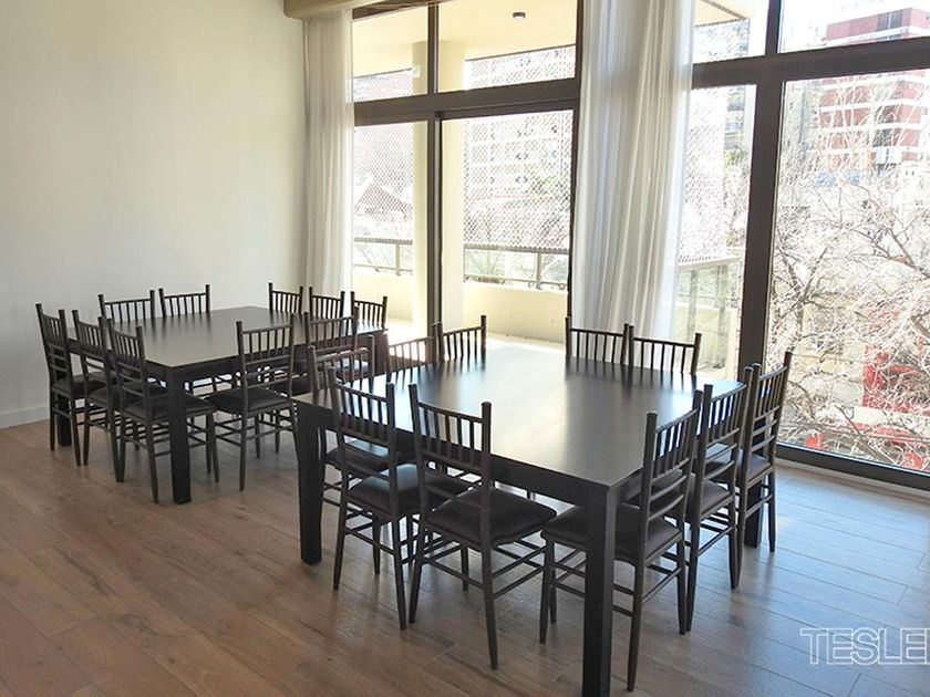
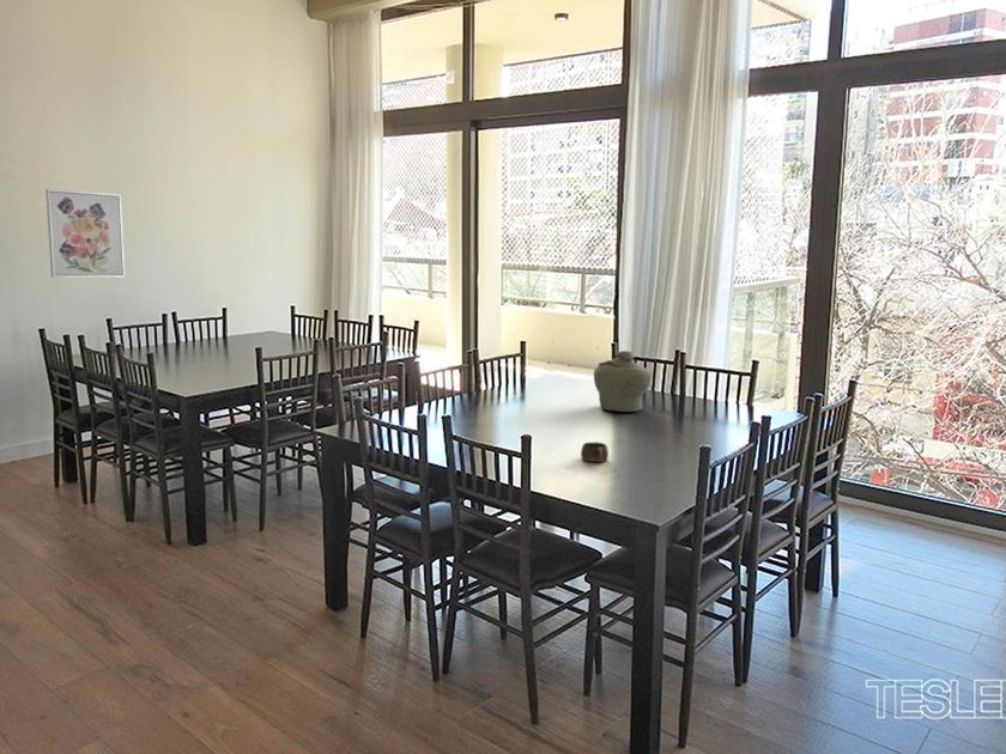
+ wall art [44,188,126,279]
+ jar [593,349,653,413]
+ cup [580,442,610,463]
